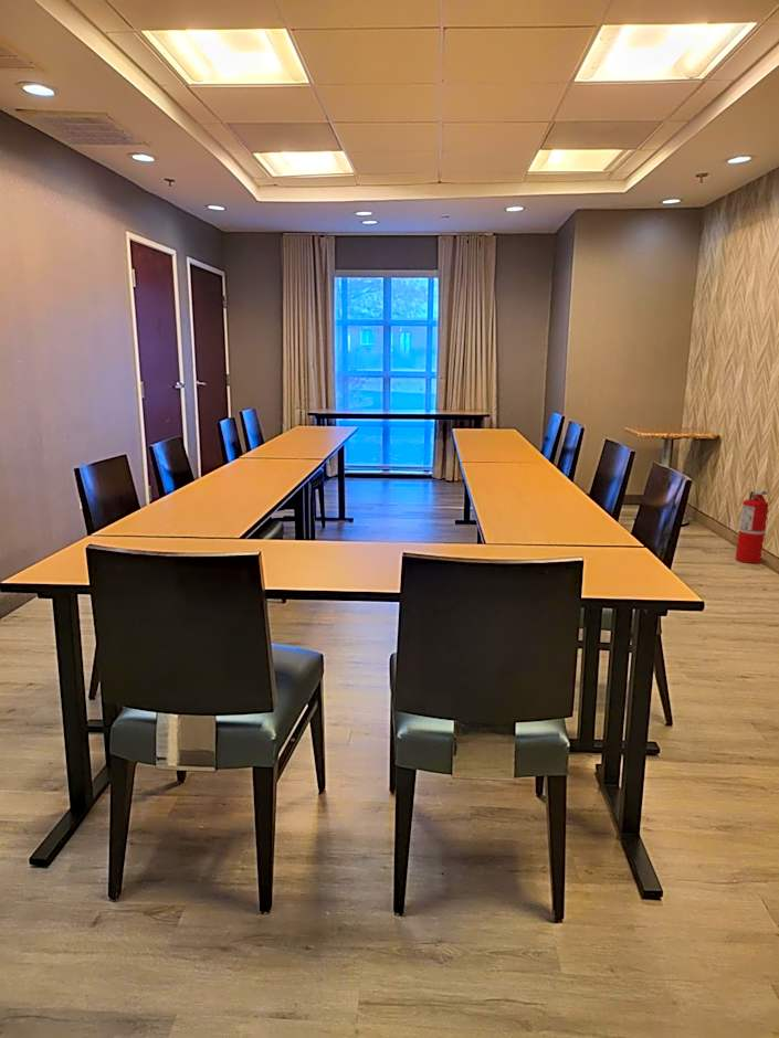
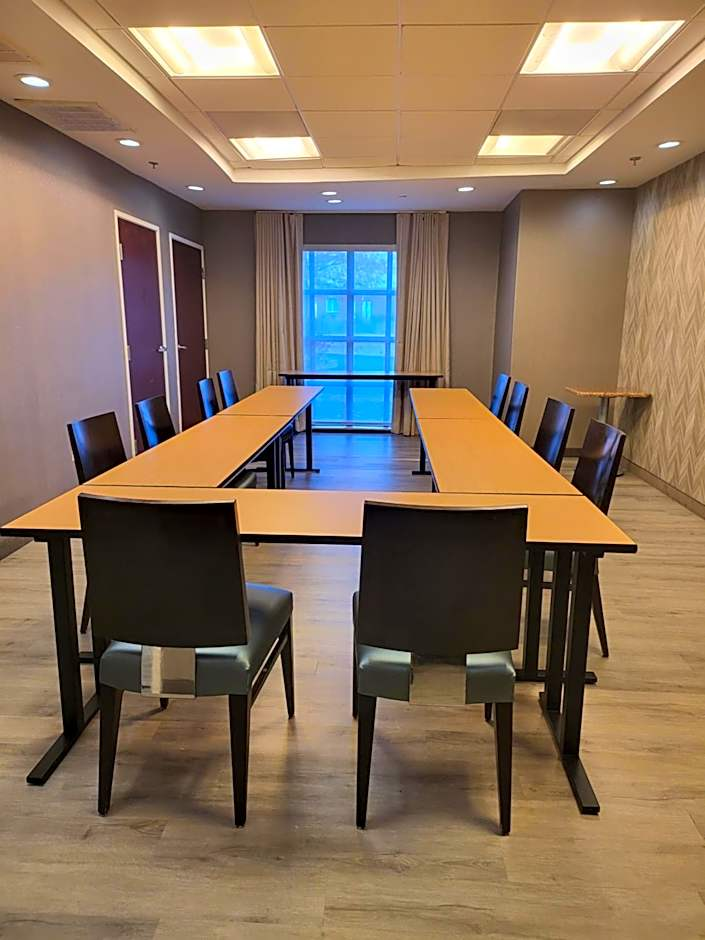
- fire extinguisher [735,489,770,564]
